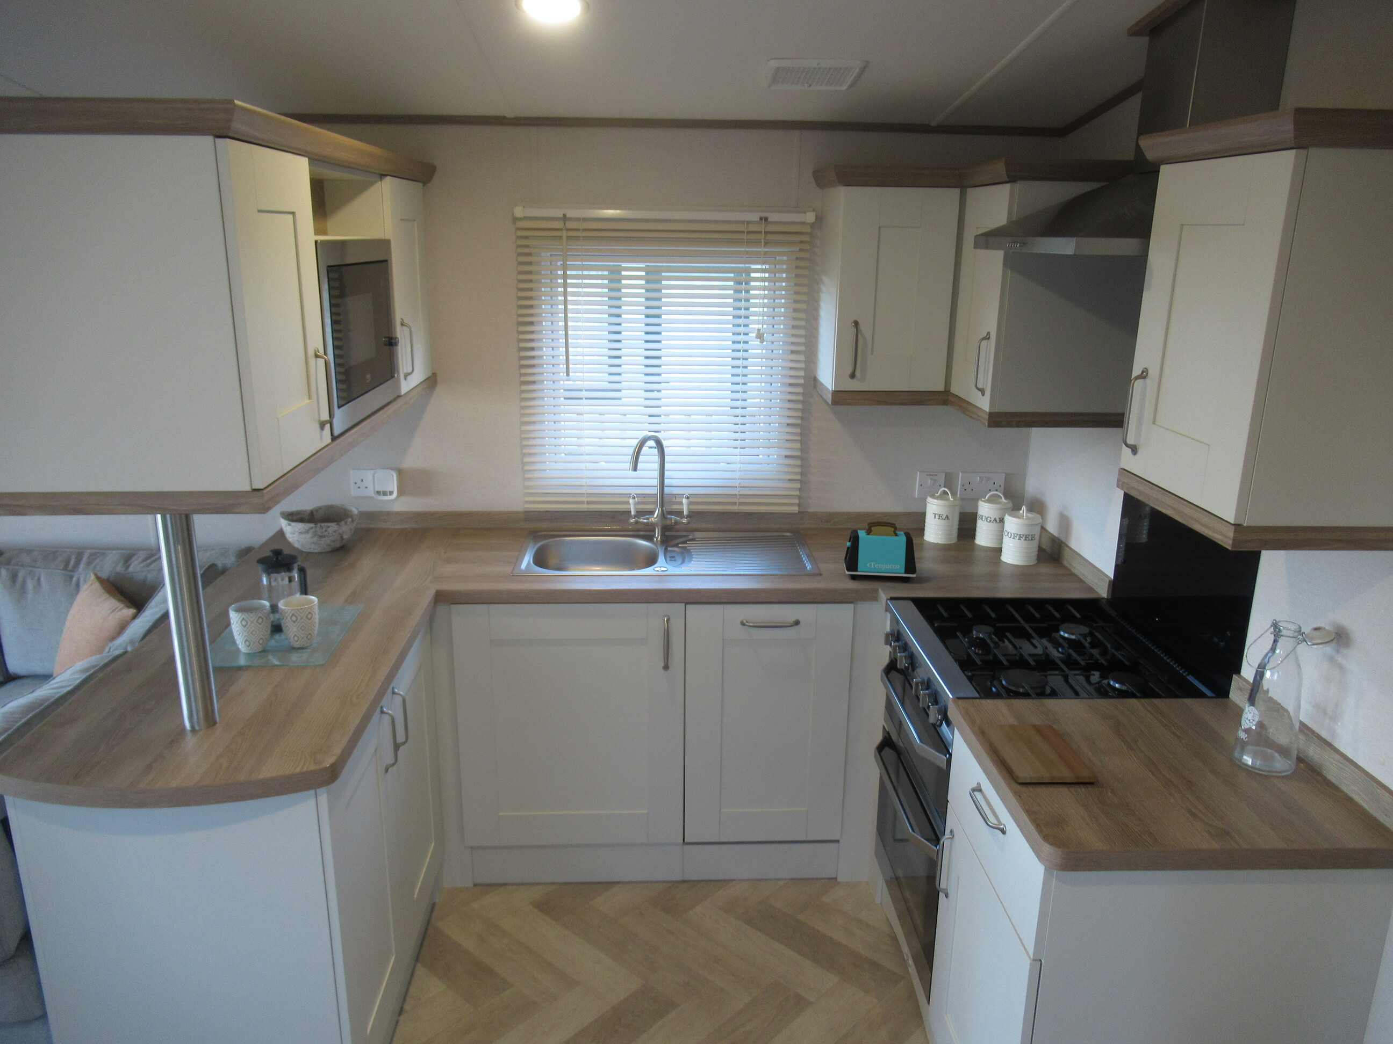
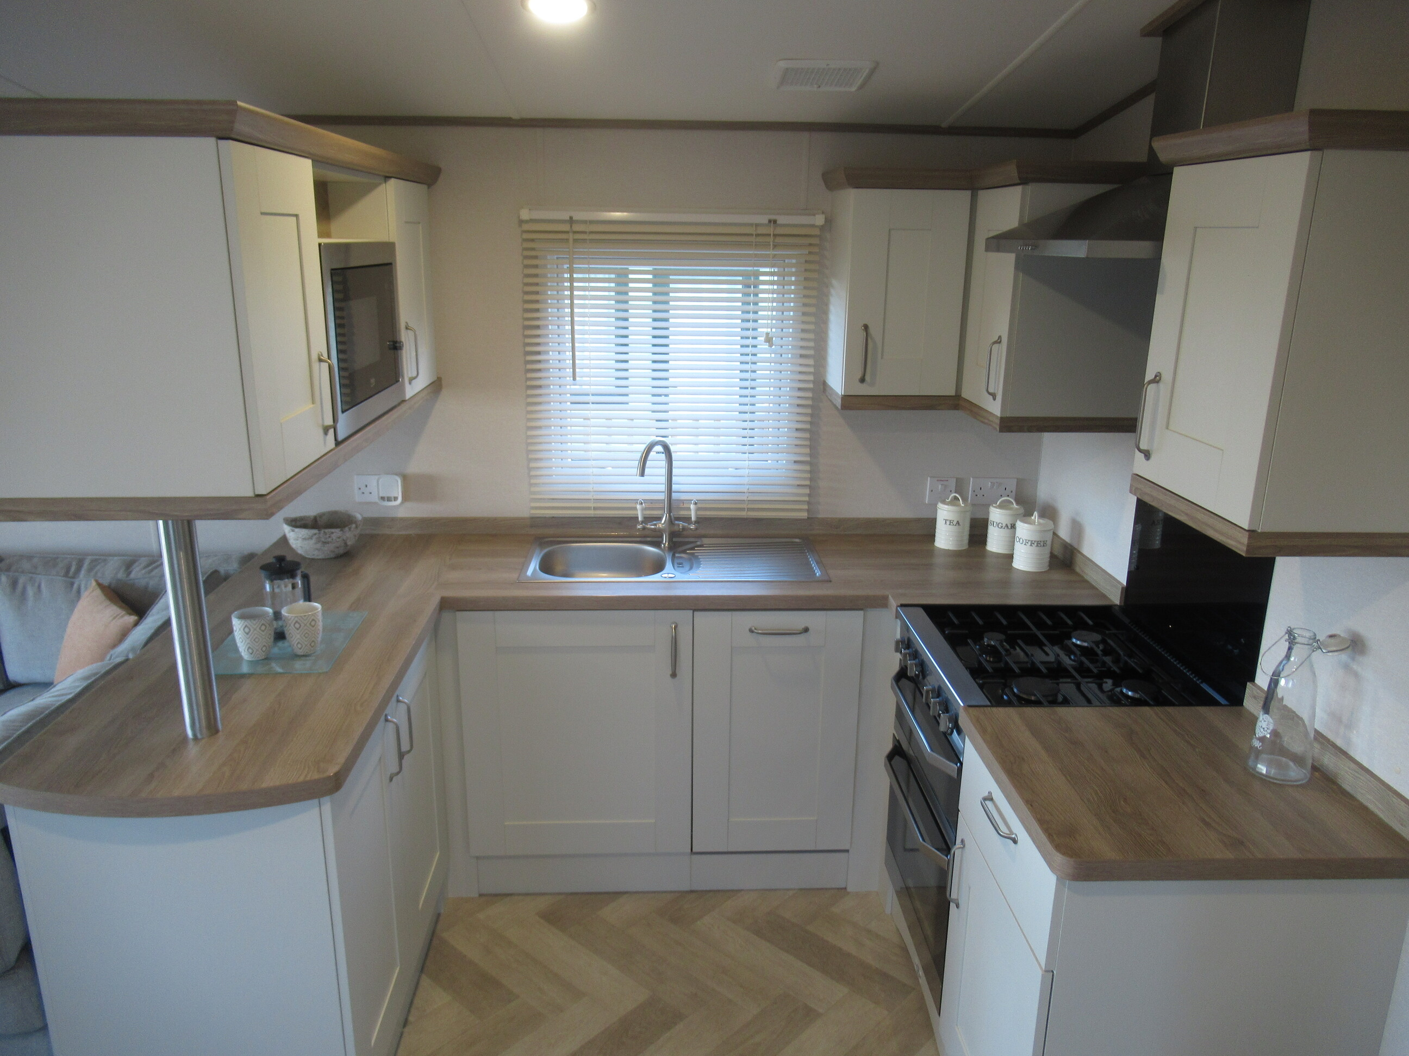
- toaster [843,521,917,582]
- cutting board [978,724,1098,783]
